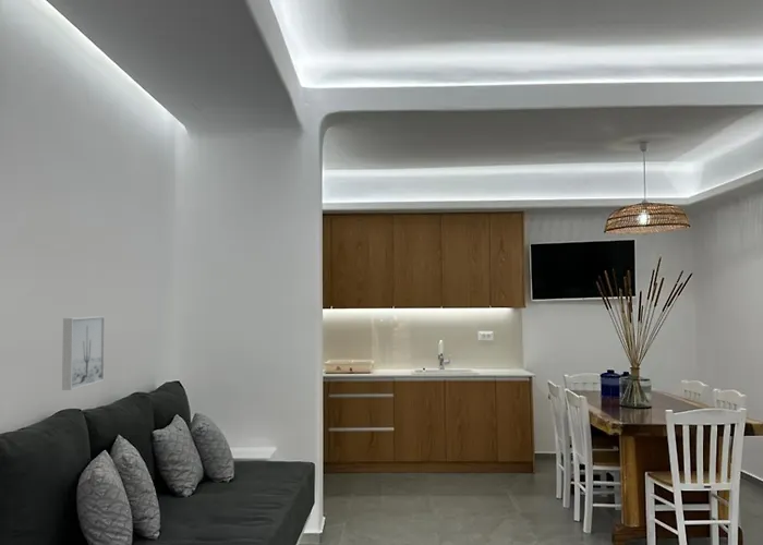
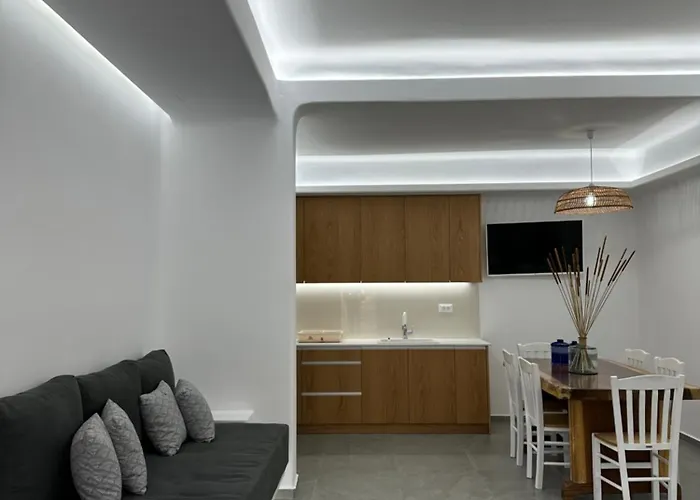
- wall art [61,315,106,391]
